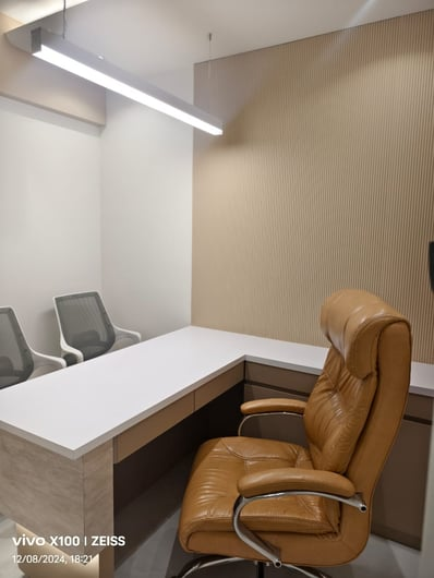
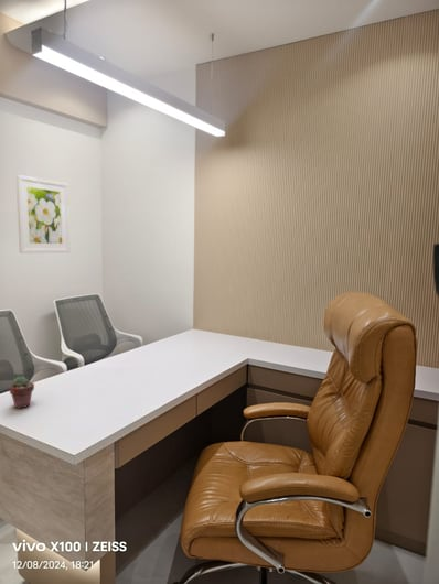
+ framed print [14,174,72,255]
+ potted succulent [8,376,35,410]
